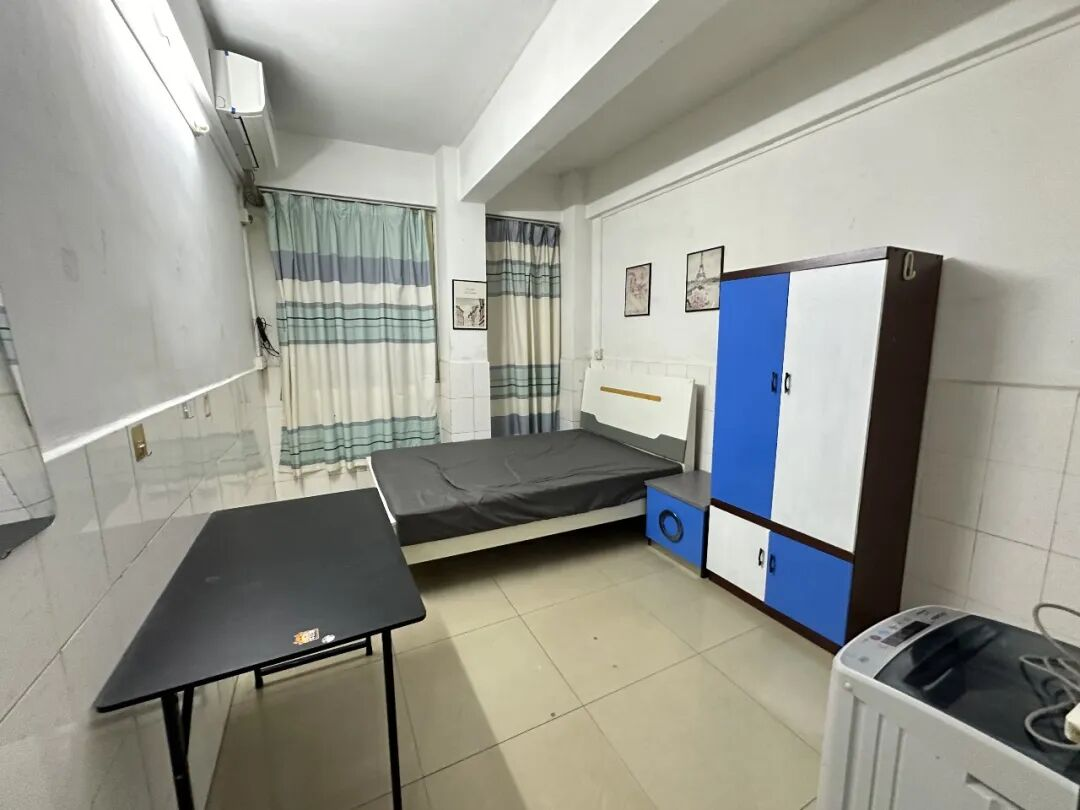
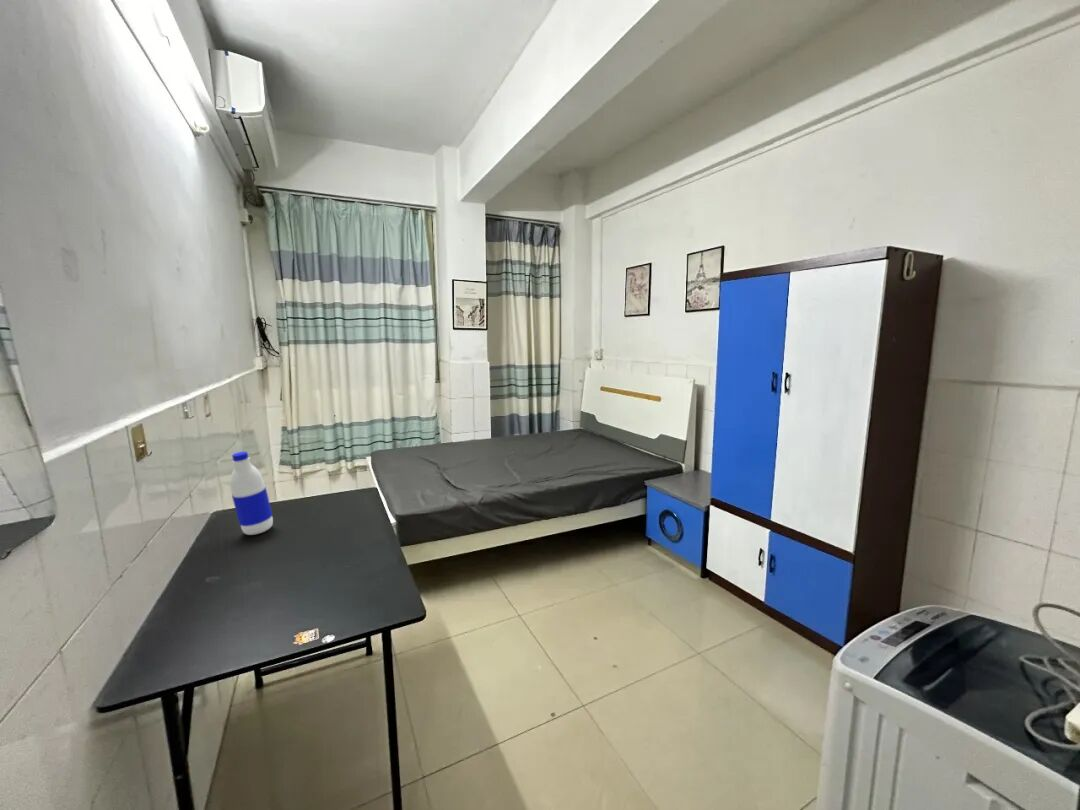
+ water bottle [229,451,274,536]
